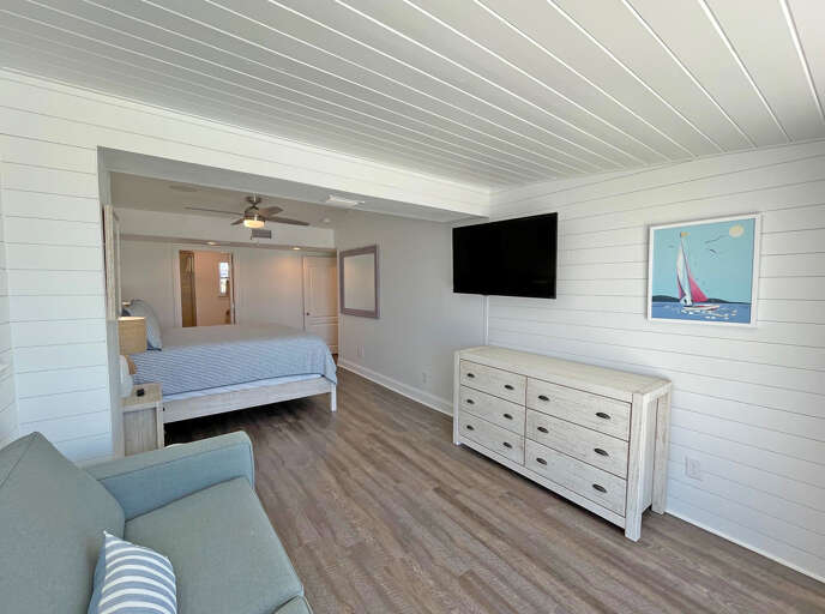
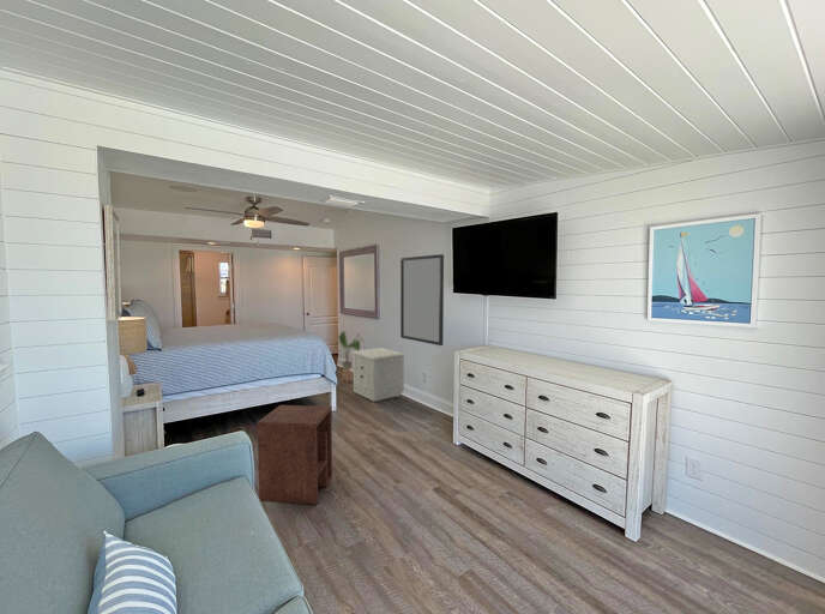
+ house plant [332,330,366,384]
+ nightstand [350,347,407,403]
+ side table [257,404,333,506]
+ home mirror [399,253,445,347]
